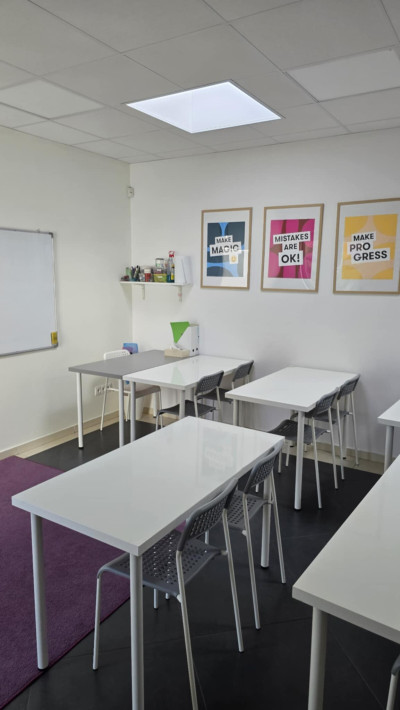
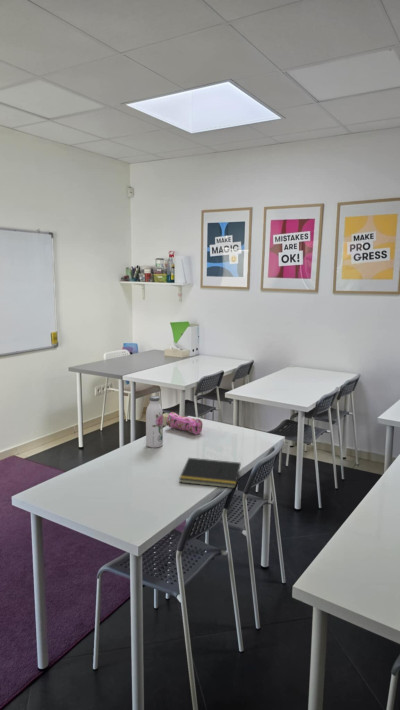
+ water bottle [145,395,164,449]
+ notepad [178,457,242,489]
+ pencil case [165,411,204,435]
